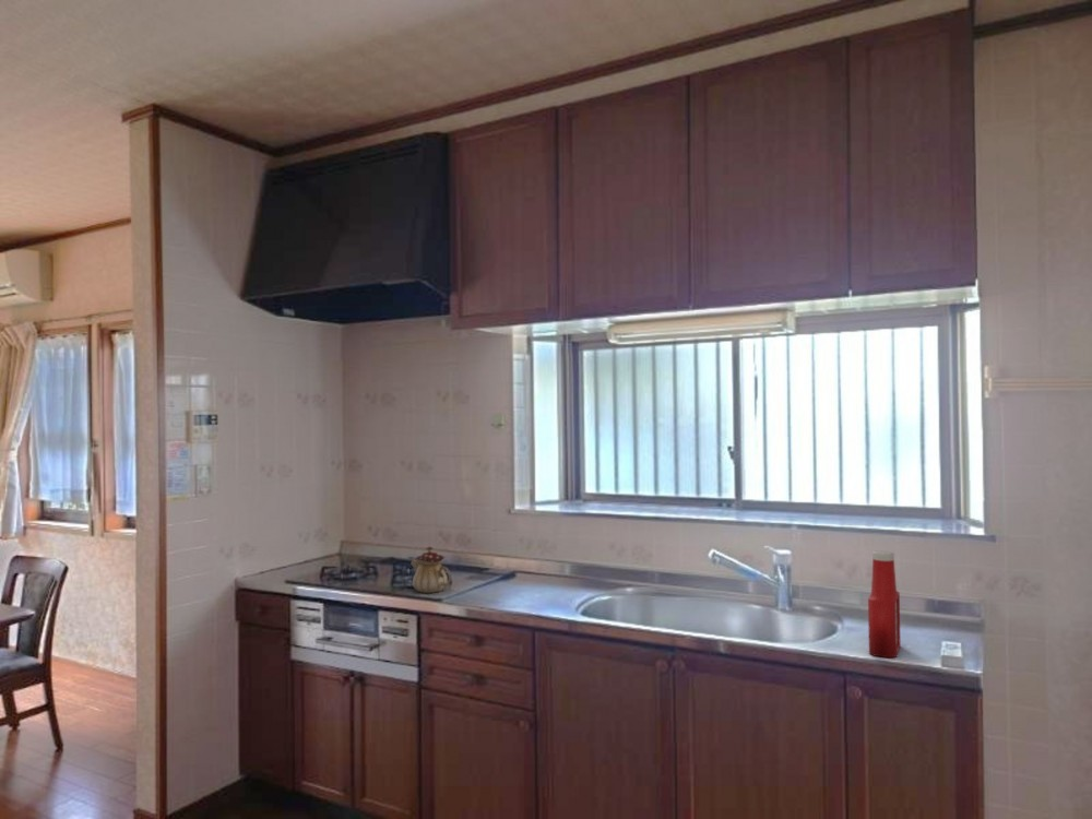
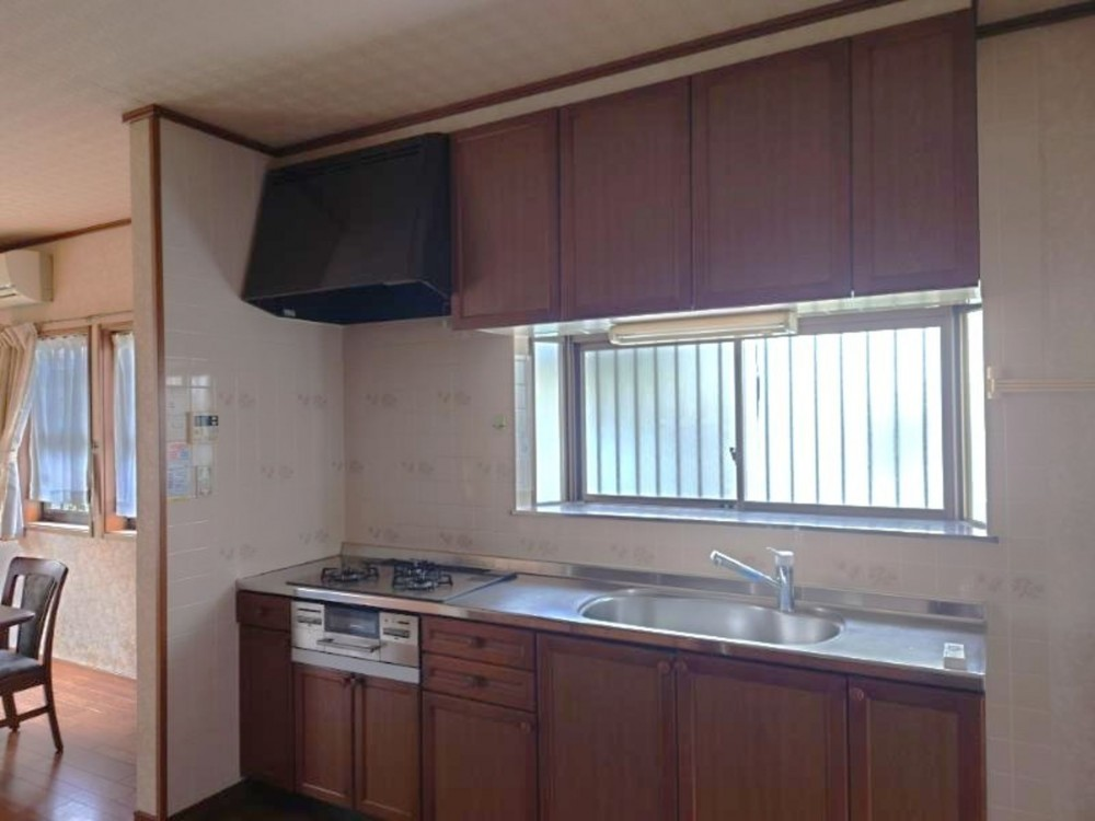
- teapot [410,545,452,594]
- soap bottle [867,550,902,660]
